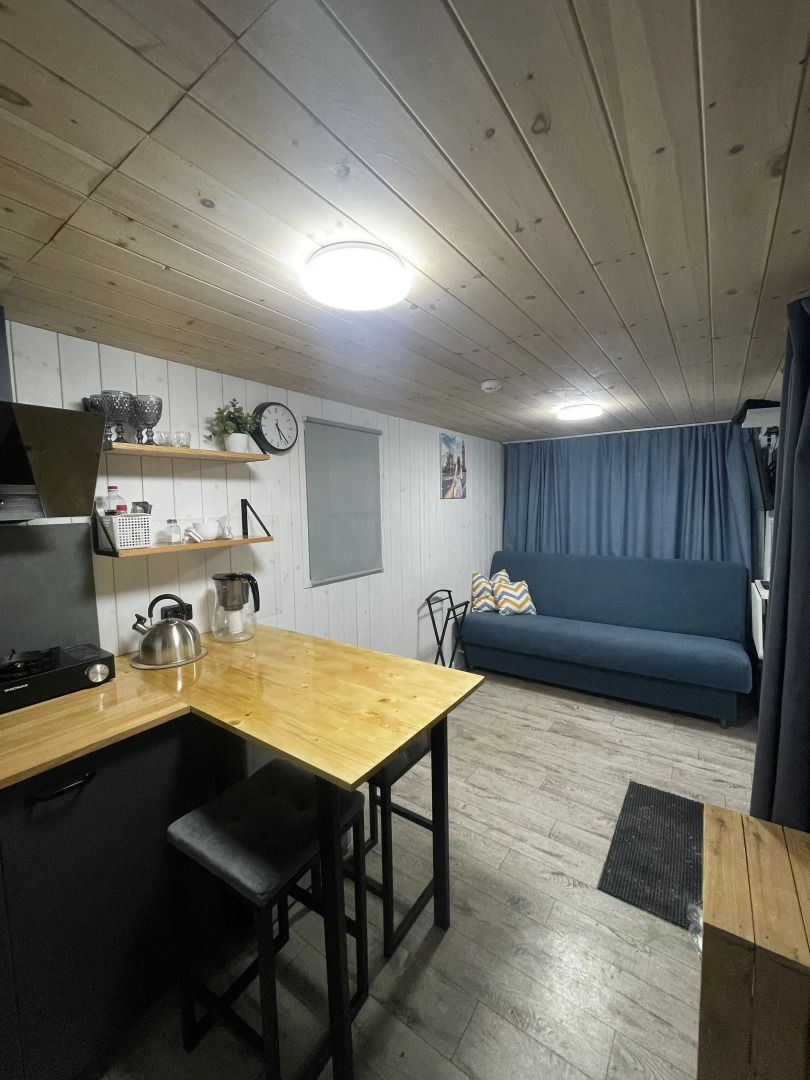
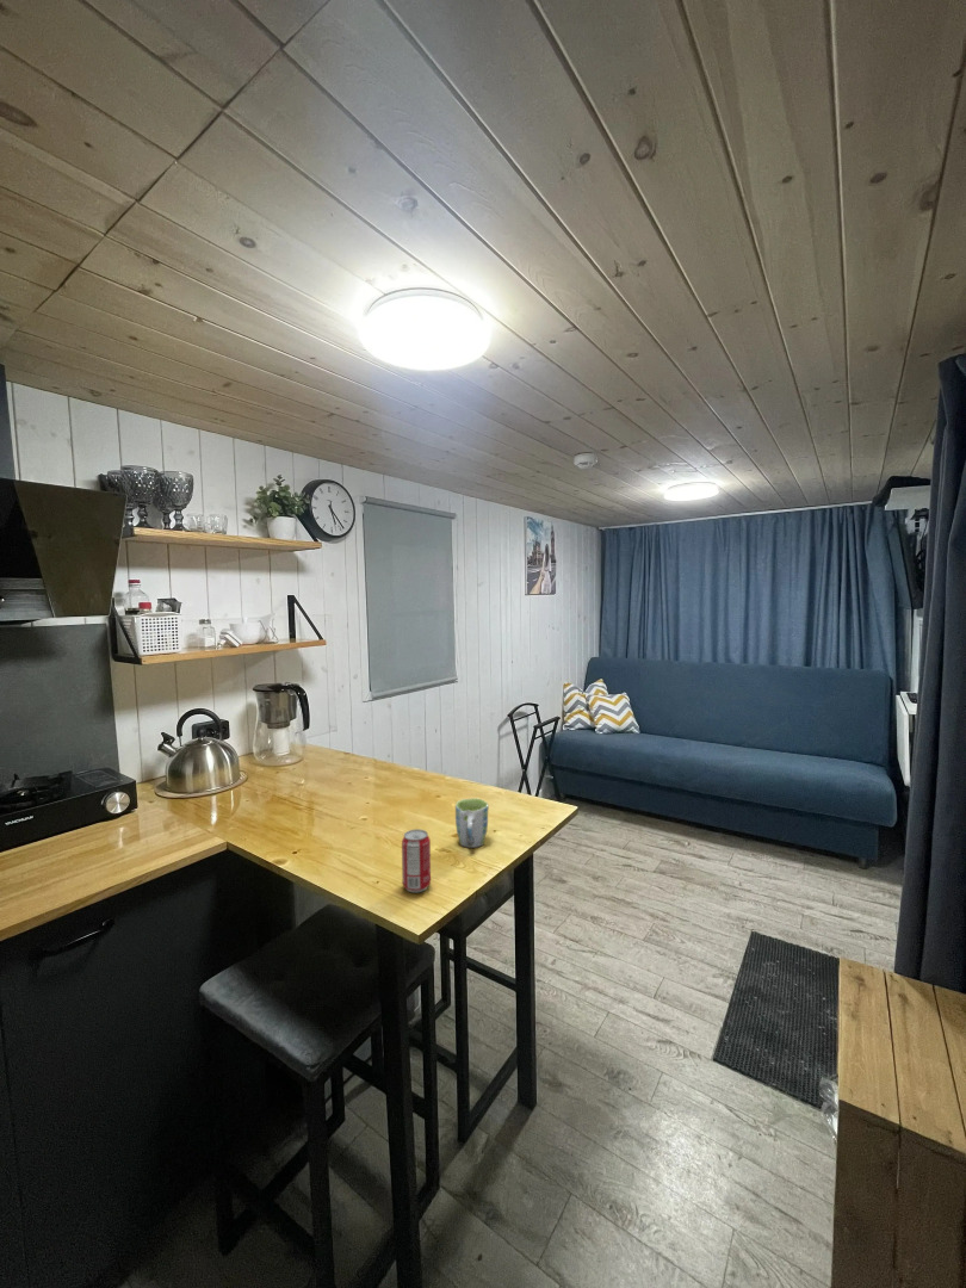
+ beverage can [401,828,432,893]
+ mug [454,797,490,849]
